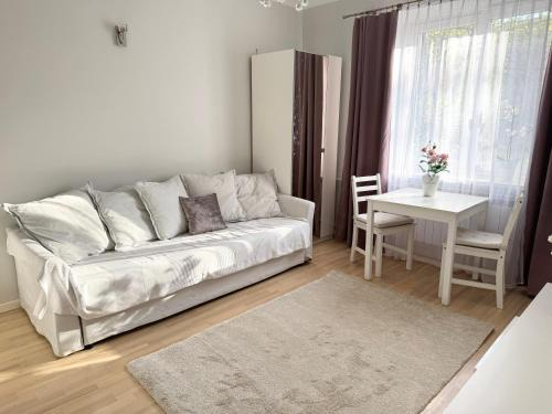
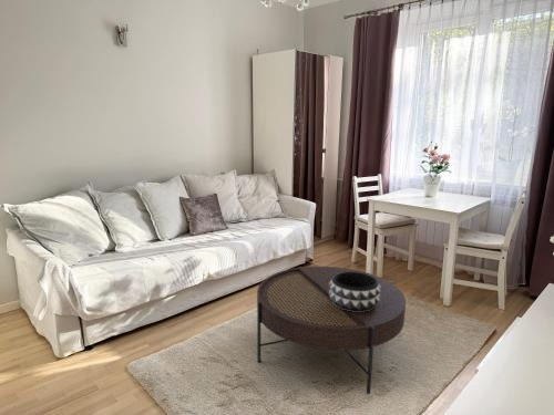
+ decorative bowl [329,271,381,312]
+ coffee table [256,266,407,395]
